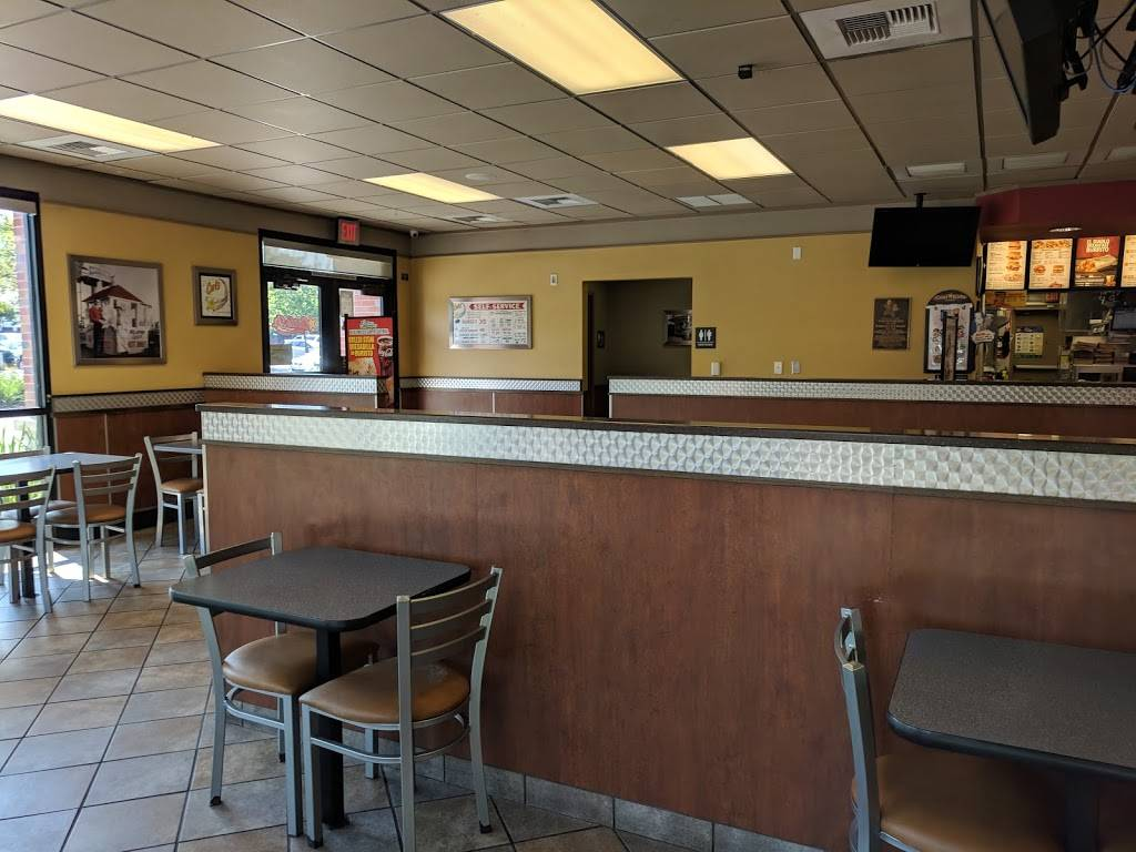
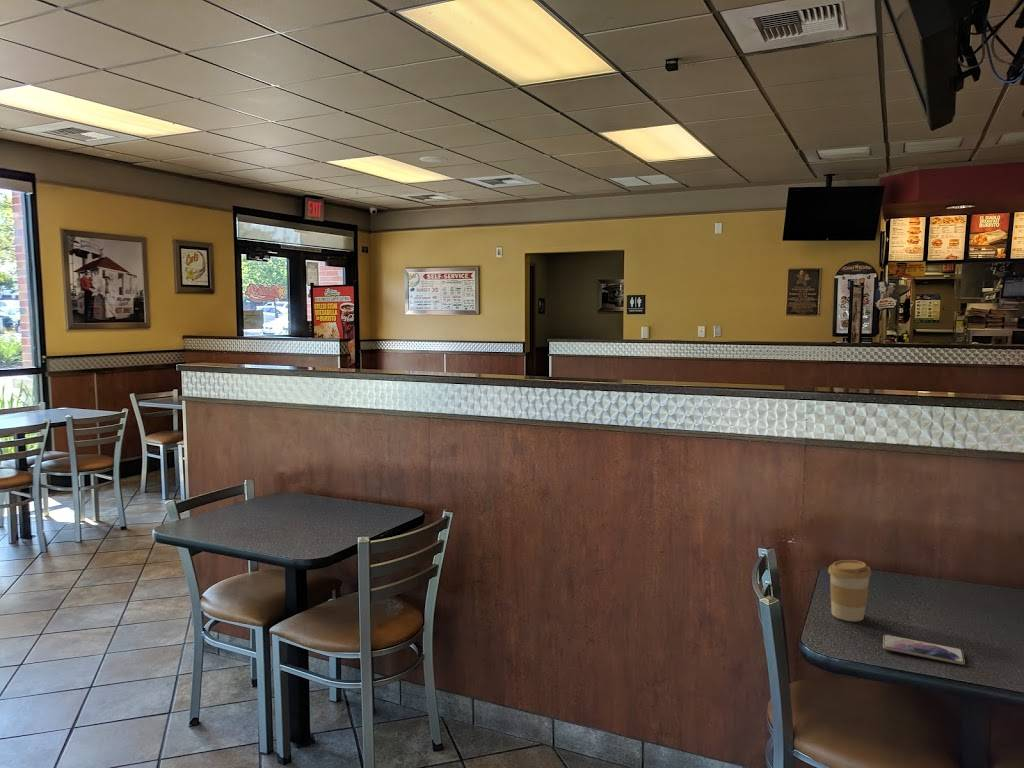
+ smartphone [882,634,966,666]
+ coffee cup [827,559,872,622]
